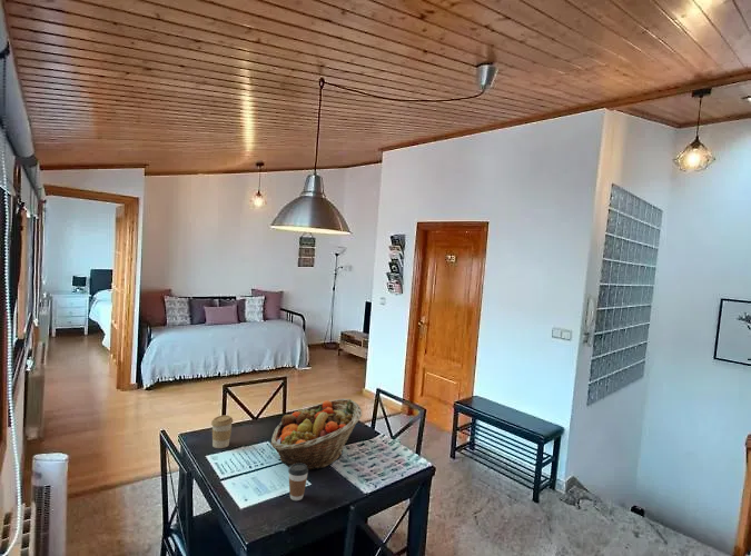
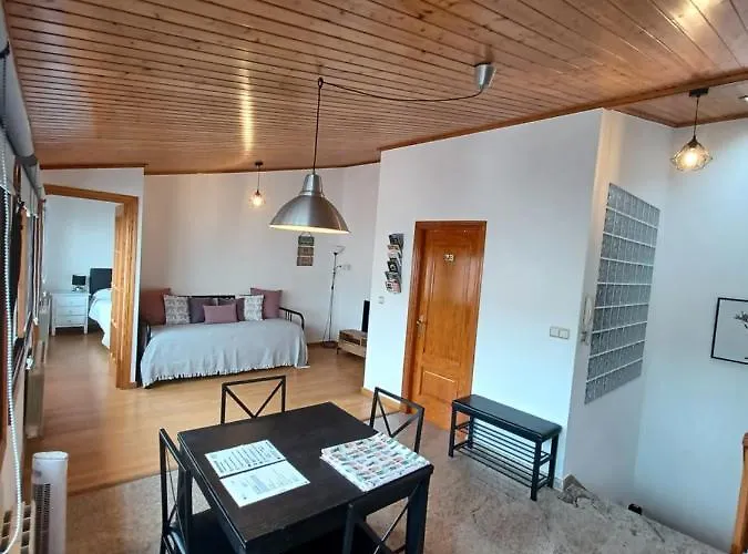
- fruit basket [270,398,363,471]
- coffee cup [210,414,234,449]
- coffee cup [287,464,309,502]
